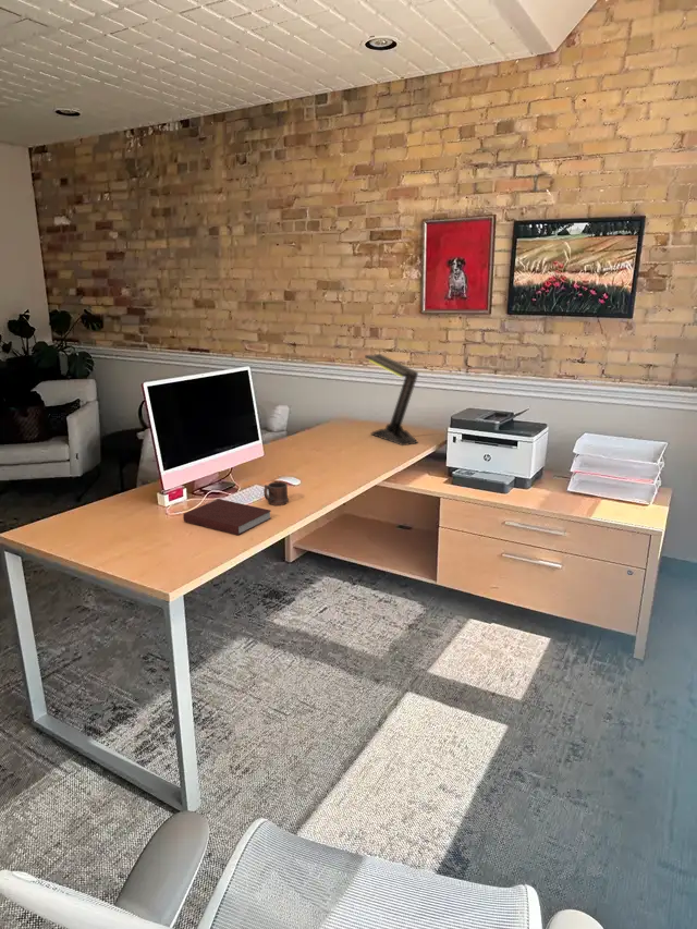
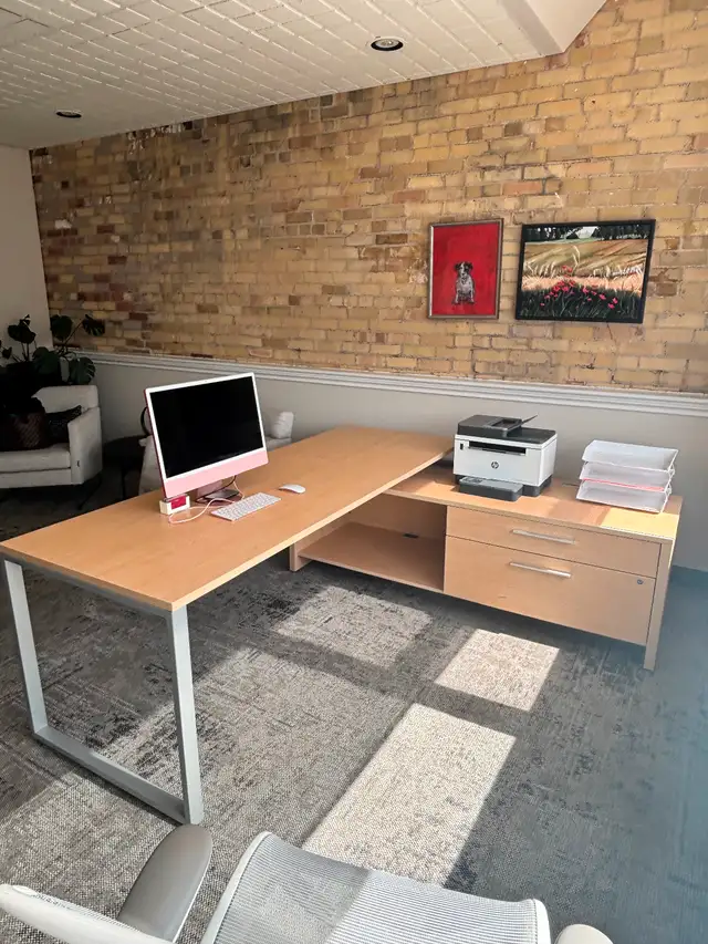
- mug [262,481,290,506]
- desk lamp [364,353,419,447]
- notebook [182,498,272,536]
